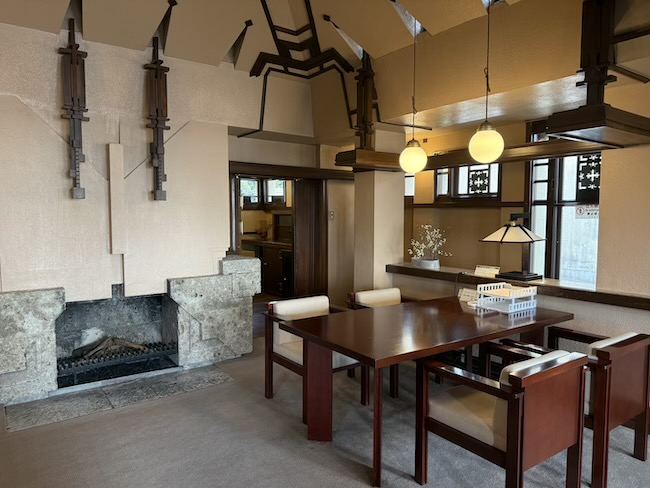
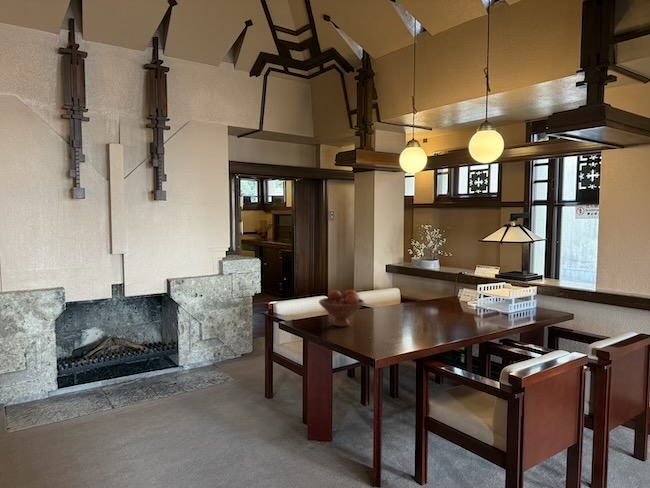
+ fruit bowl [318,289,366,328]
